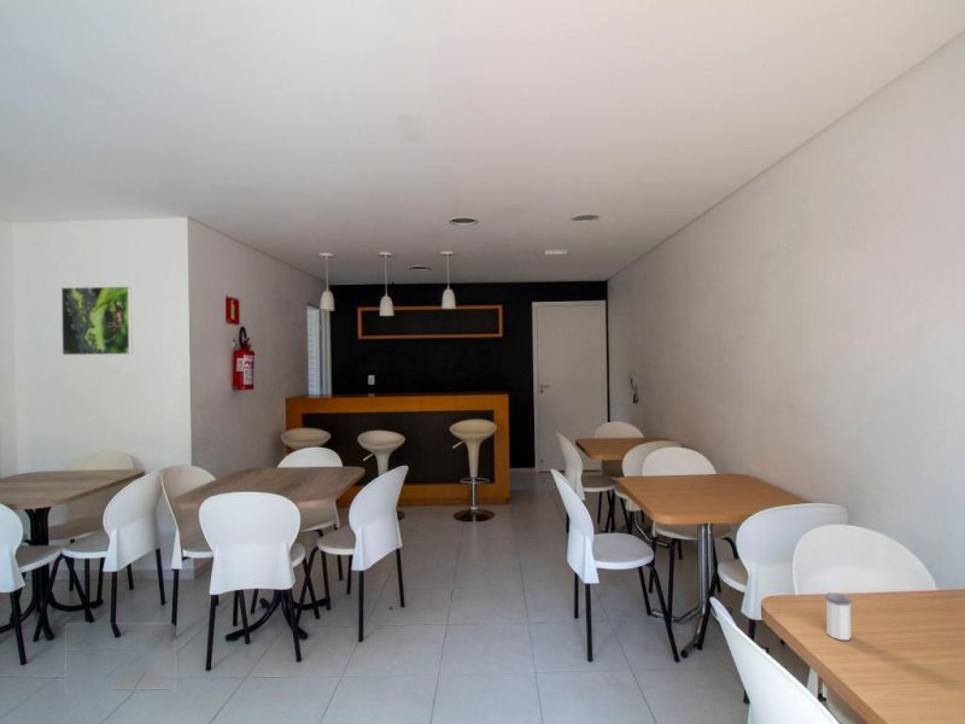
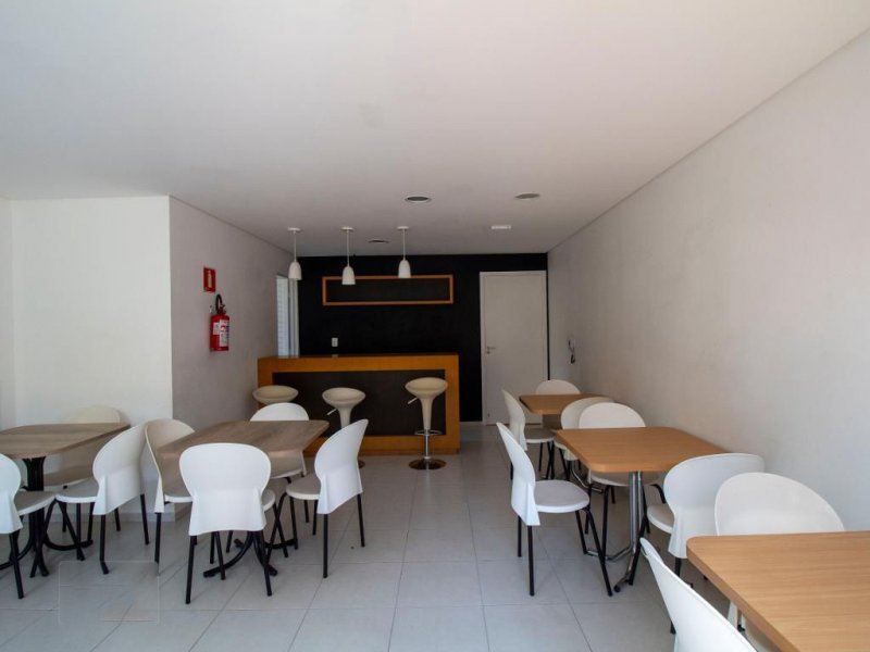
- salt shaker [824,591,853,641]
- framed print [60,286,134,356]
